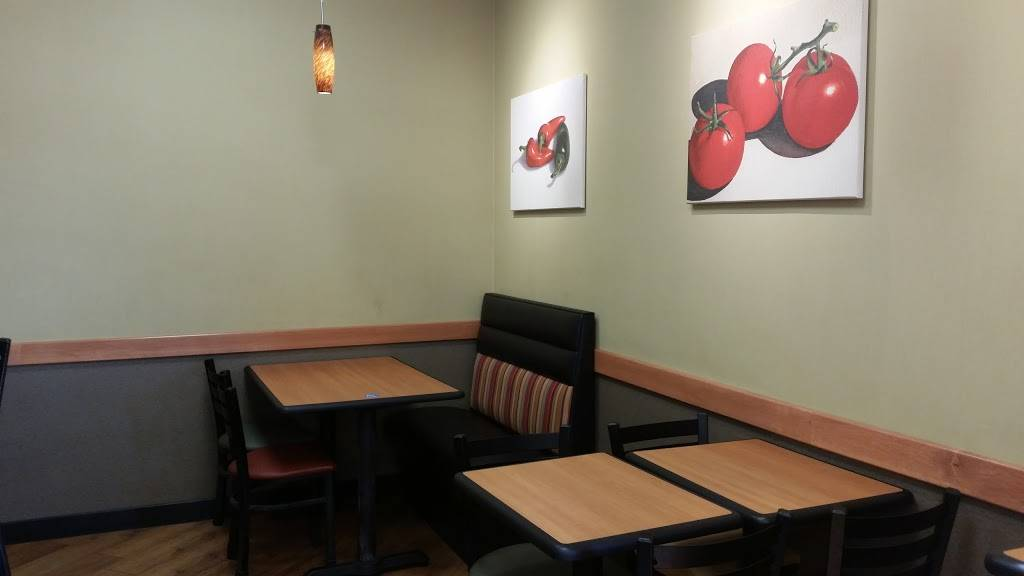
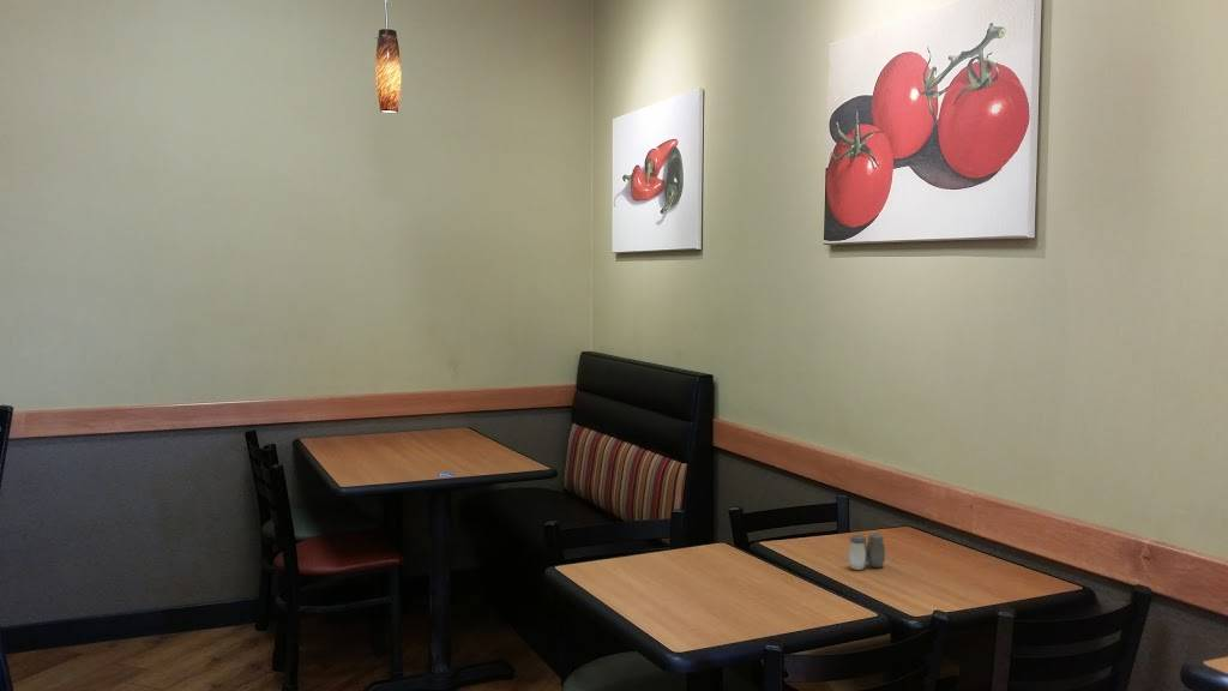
+ salt and pepper shaker [847,533,886,571]
